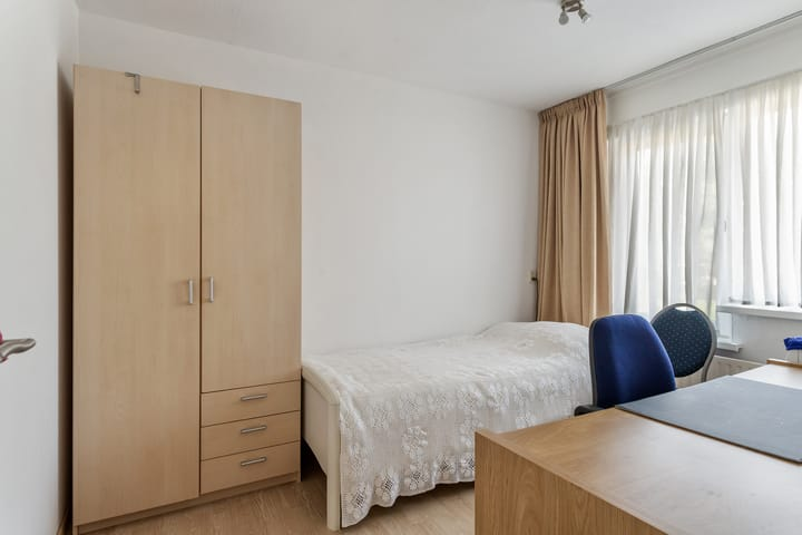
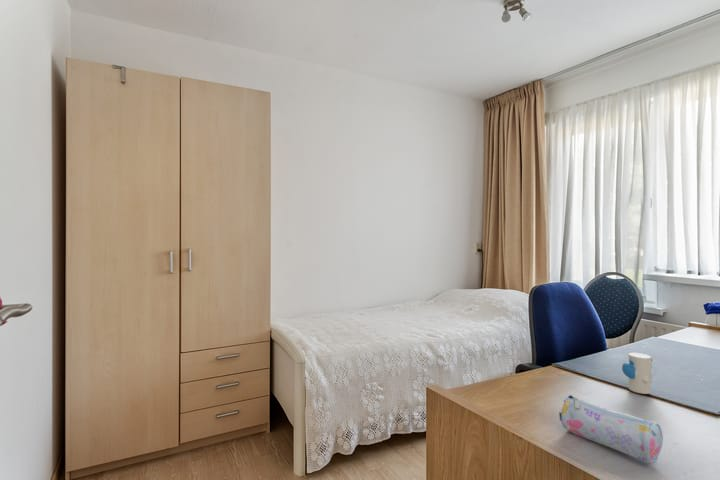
+ pencil case [558,394,664,464]
+ toy [621,352,653,395]
